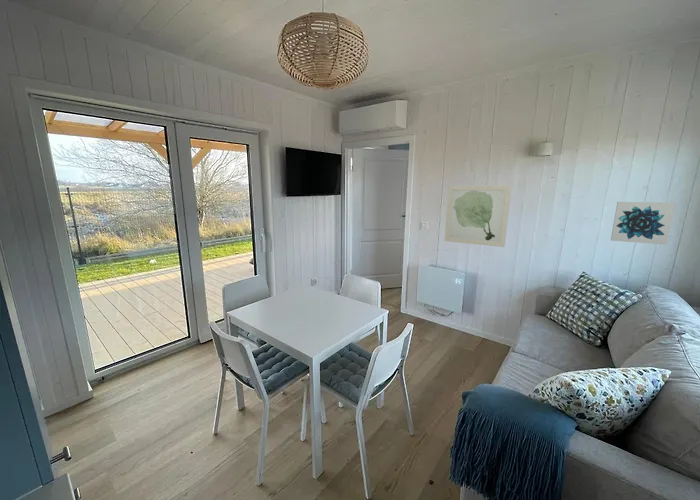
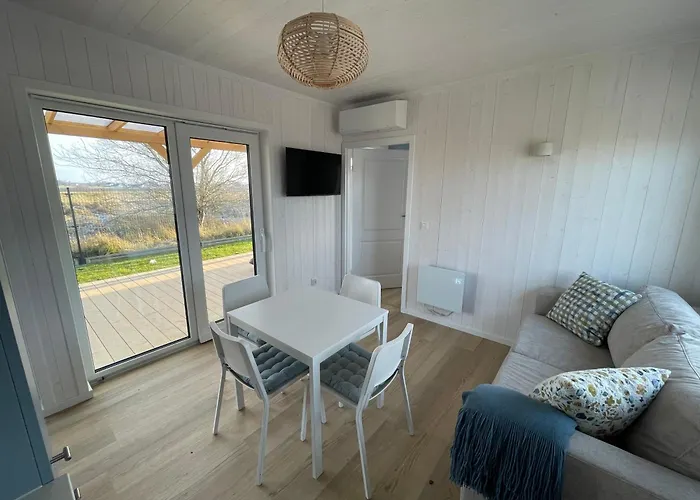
- wall art [444,184,512,248]
- wall art [610,201,676,246]
